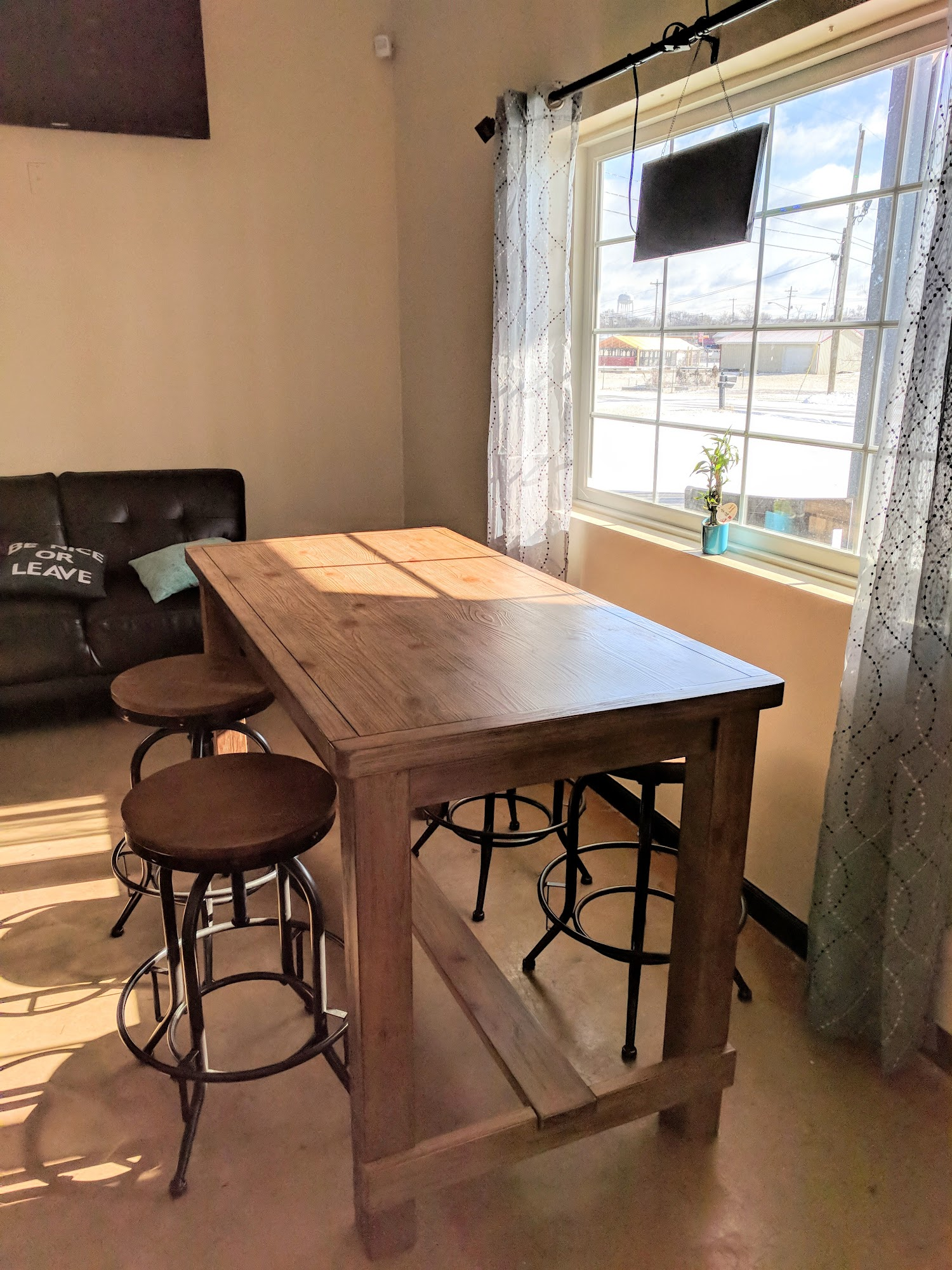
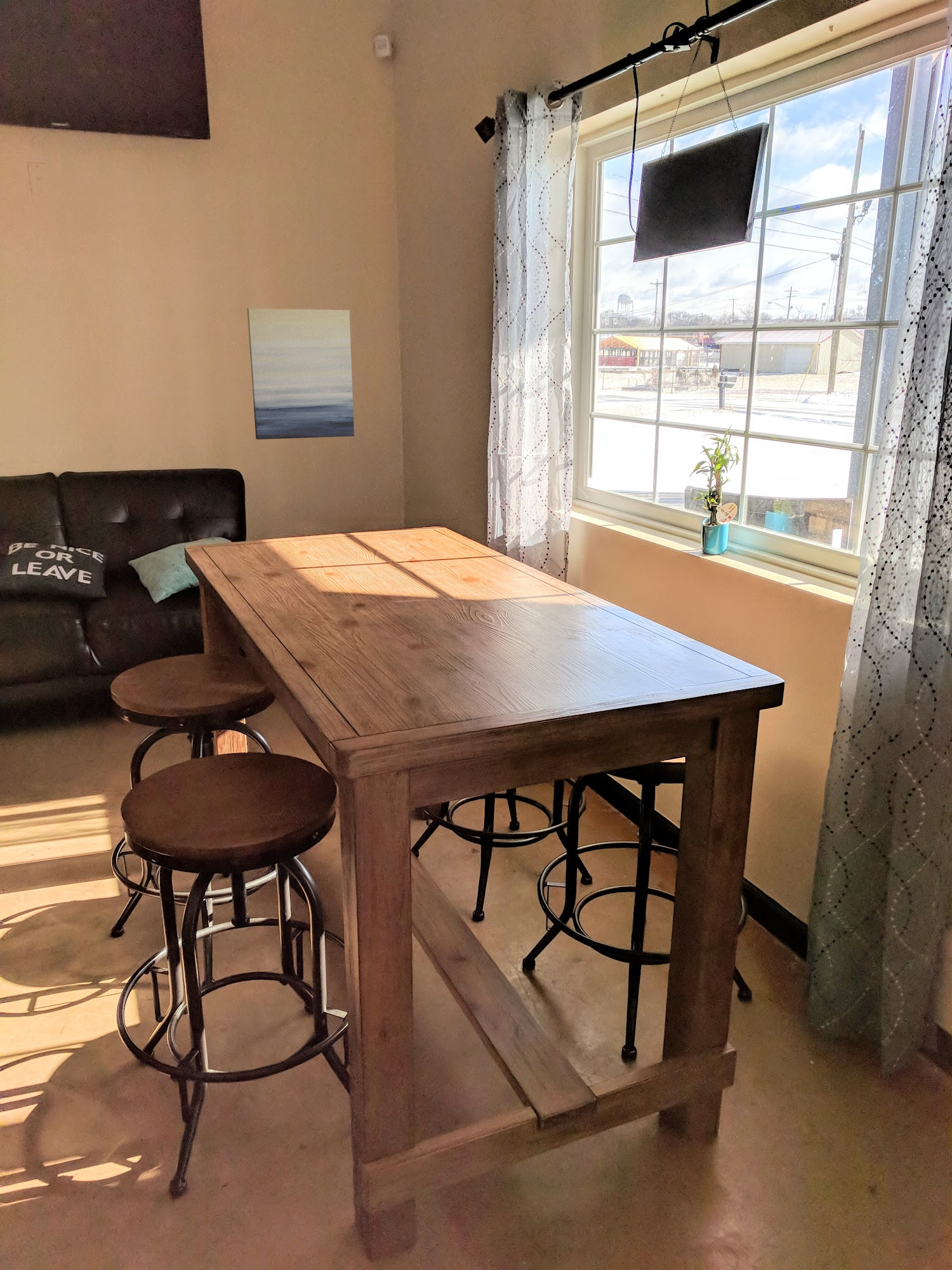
+ wall art [246,307,355,440]
